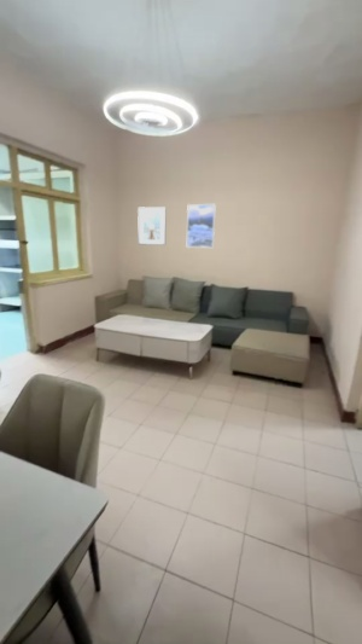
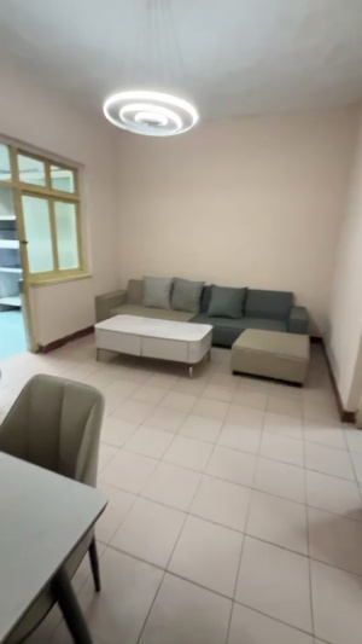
- picture frame [136,205,168,246]
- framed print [186,203,217,249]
